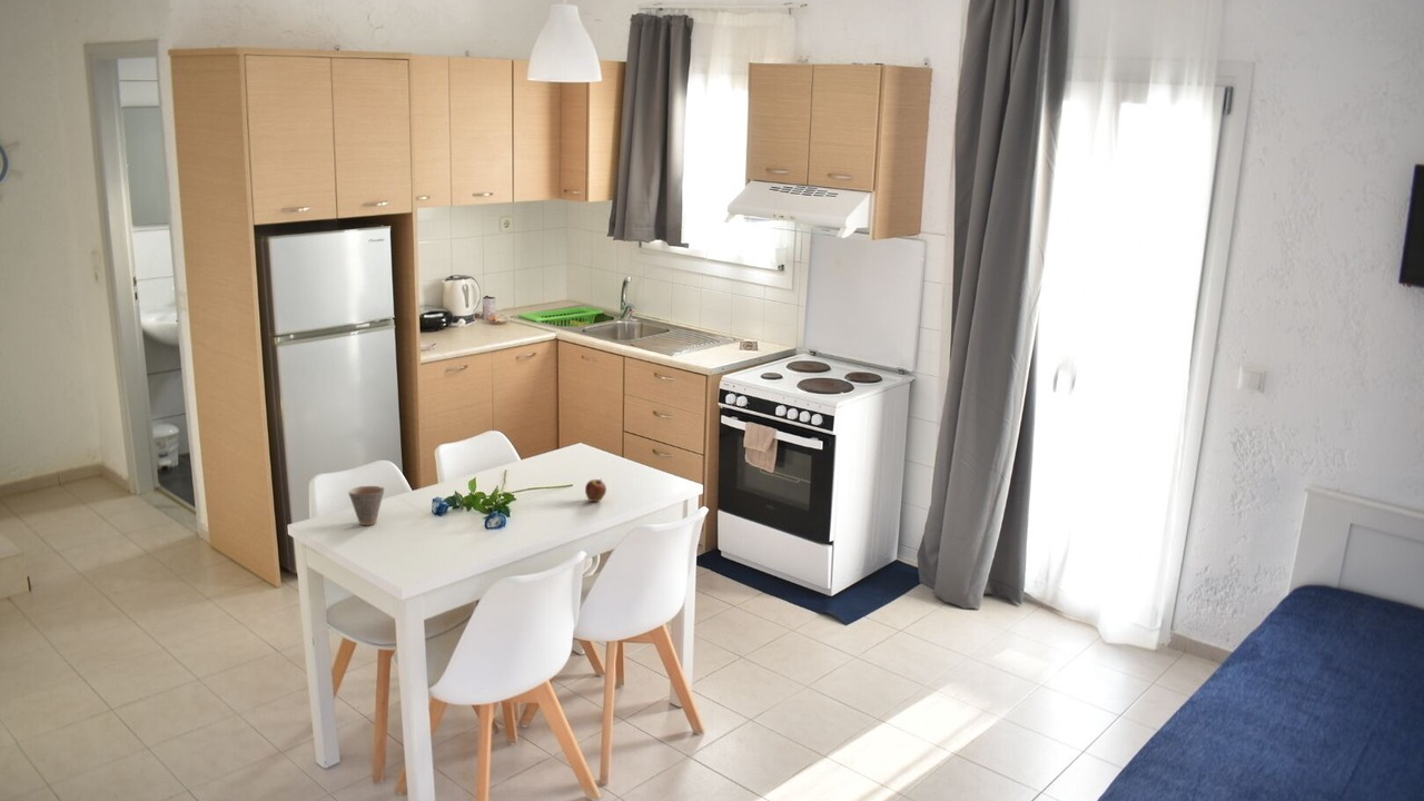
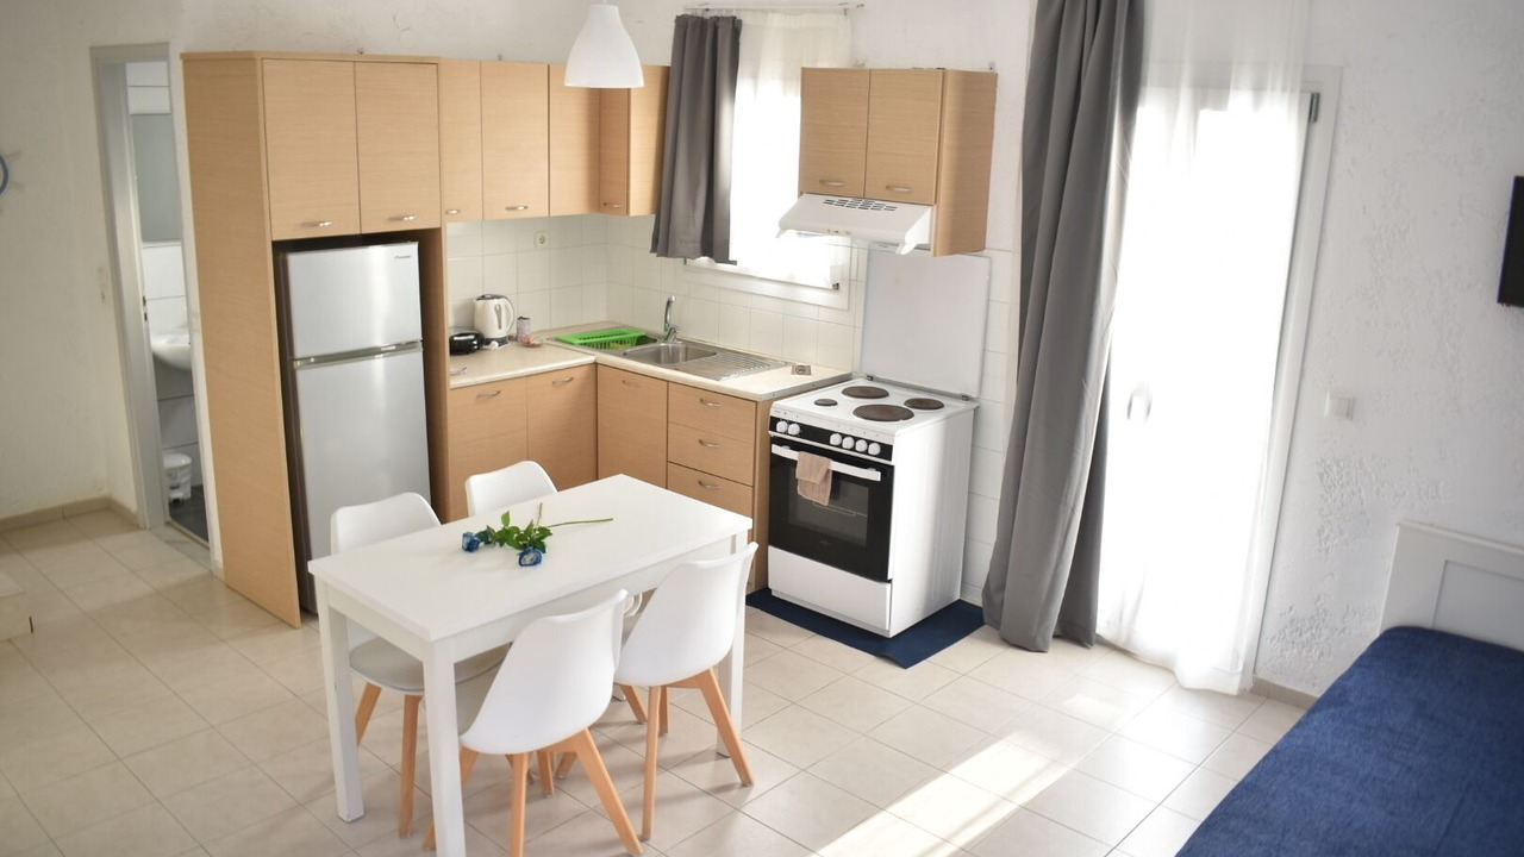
- cup [347,485,385,526]
- fruit [584,478,607,503]
